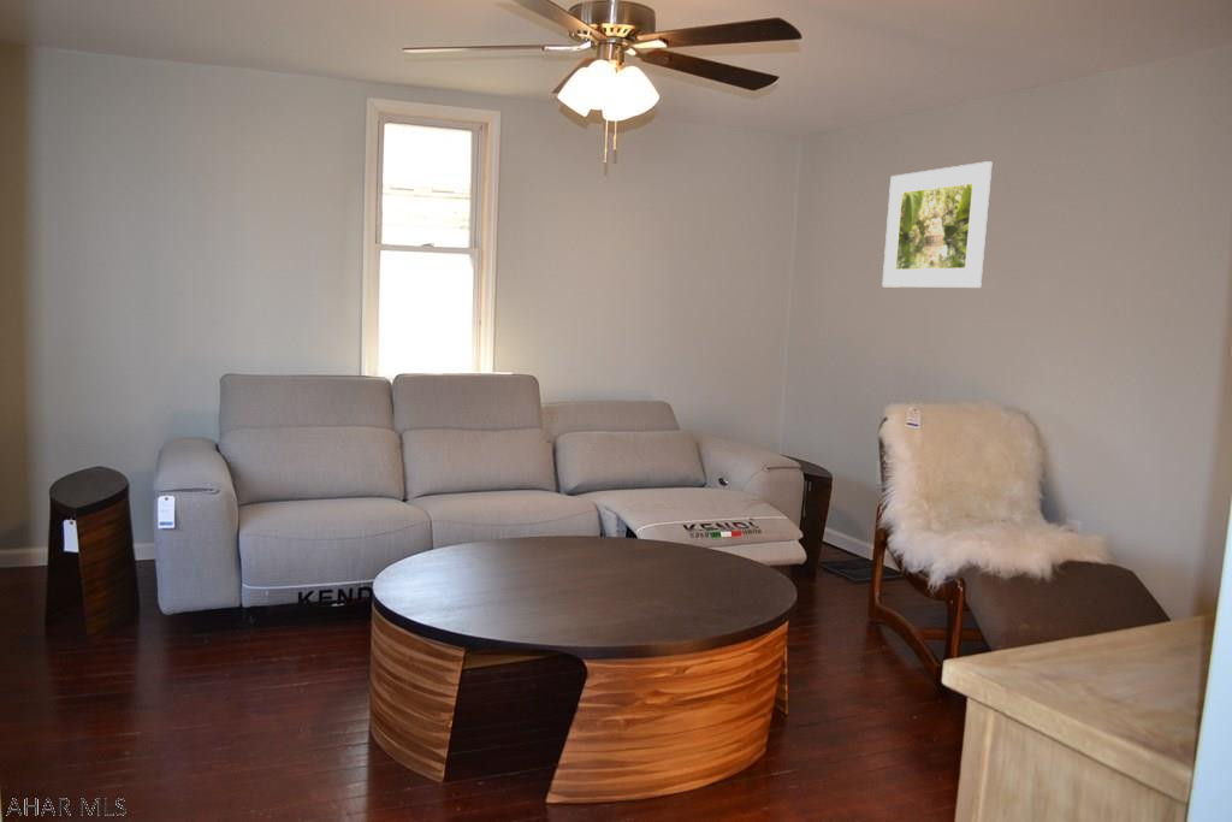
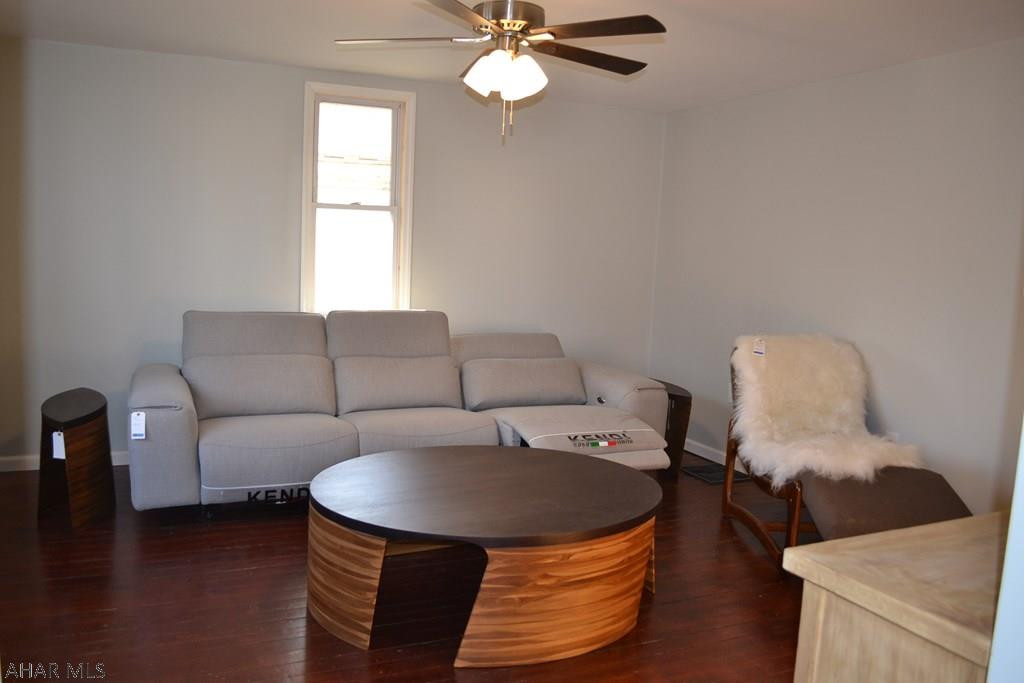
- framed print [881,160,993,289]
